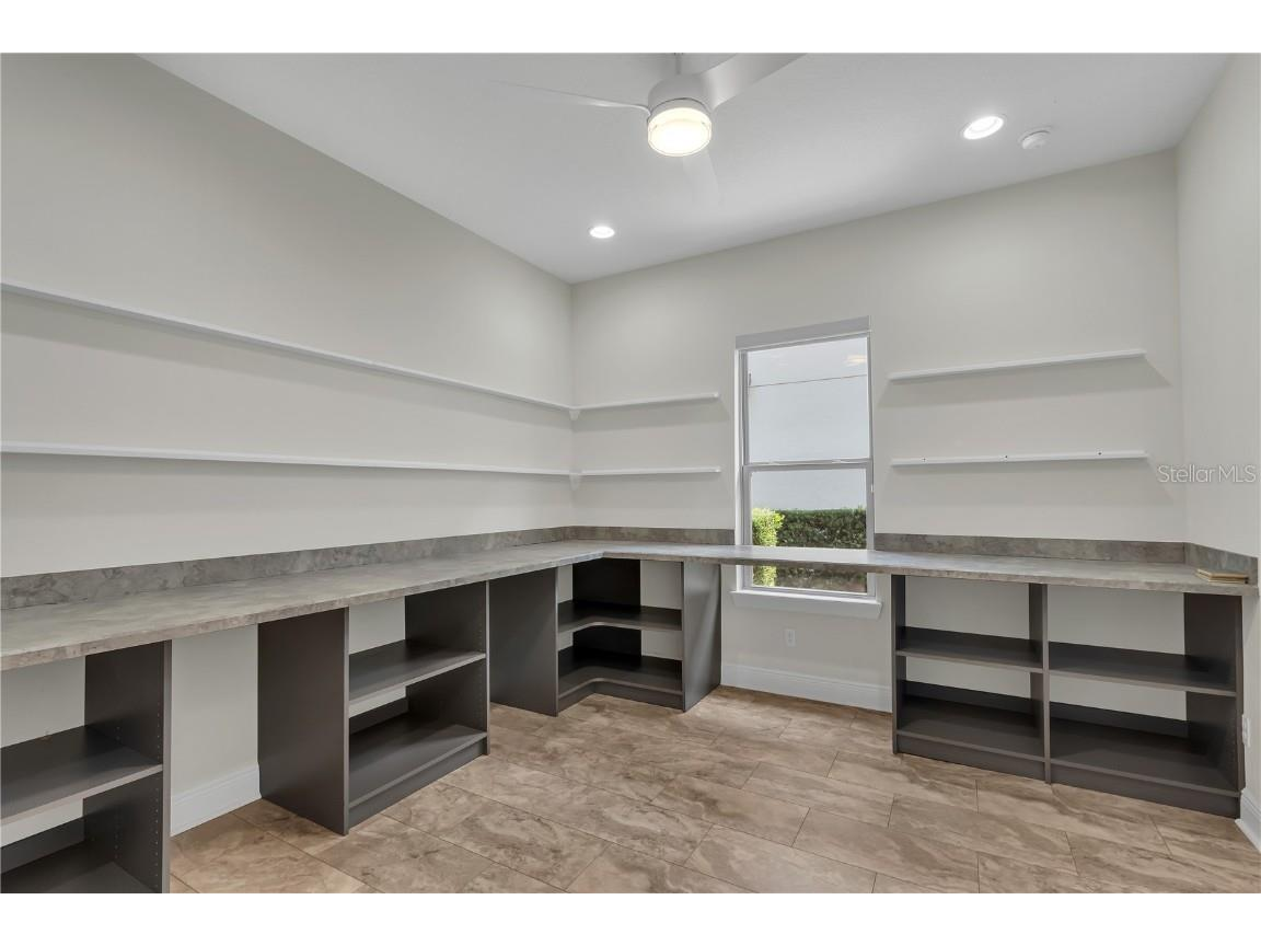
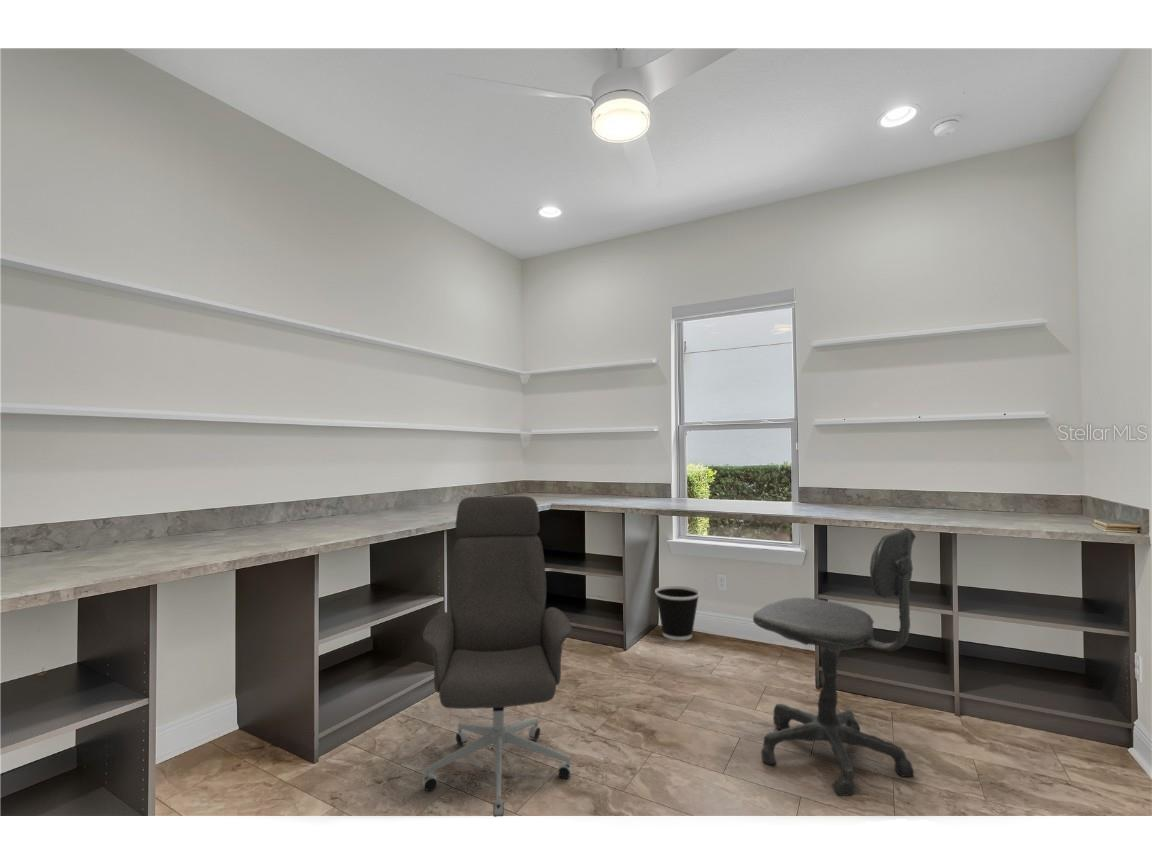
+ office chair [752,527,917,797]
+ wastebasket [654,585,701,641]
+ office chair [421,495,573,818]
